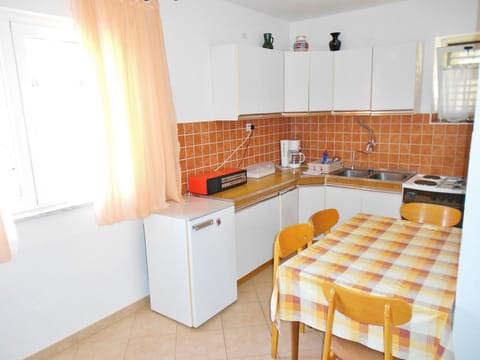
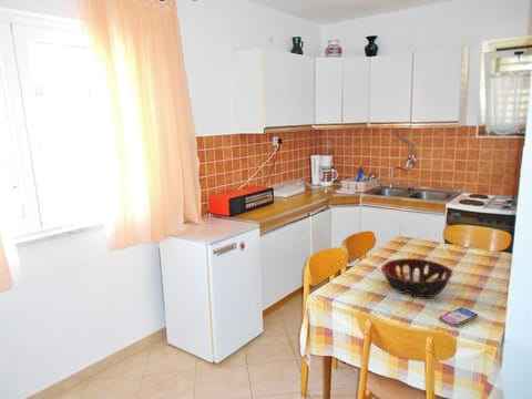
+ decorative bowl [380,257,453,298]
+ smartphone [438,307,479,328]
